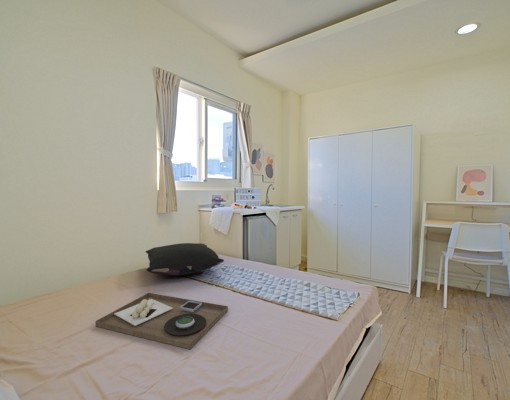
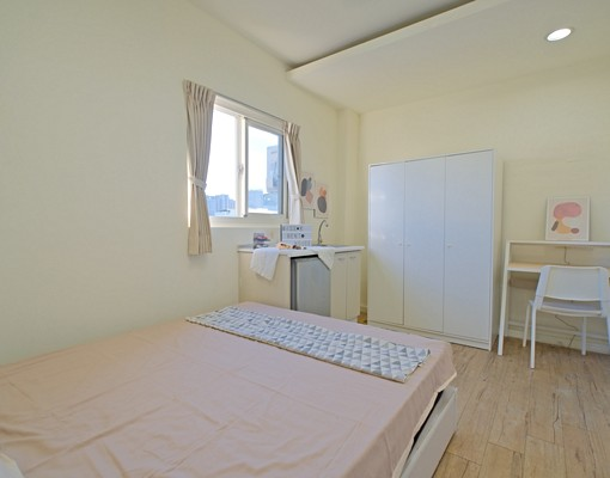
- pillow [145,242,225,276]
- platter [94,292,229,350]
